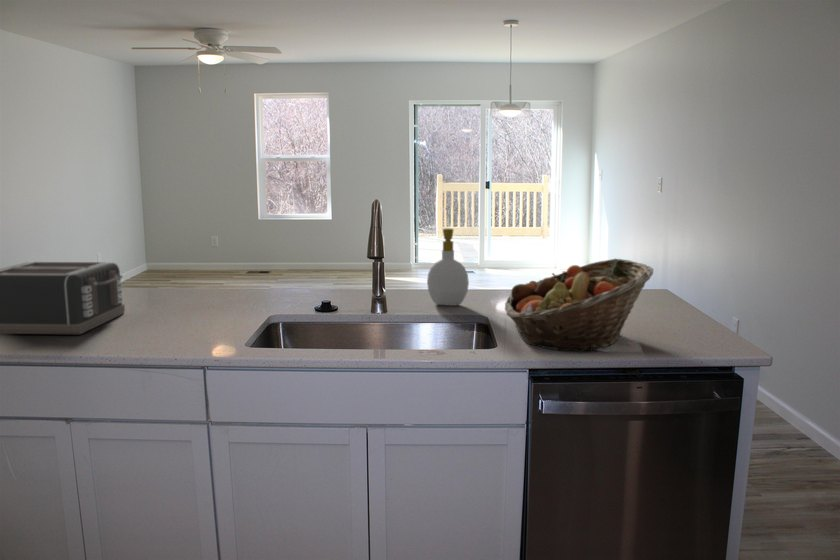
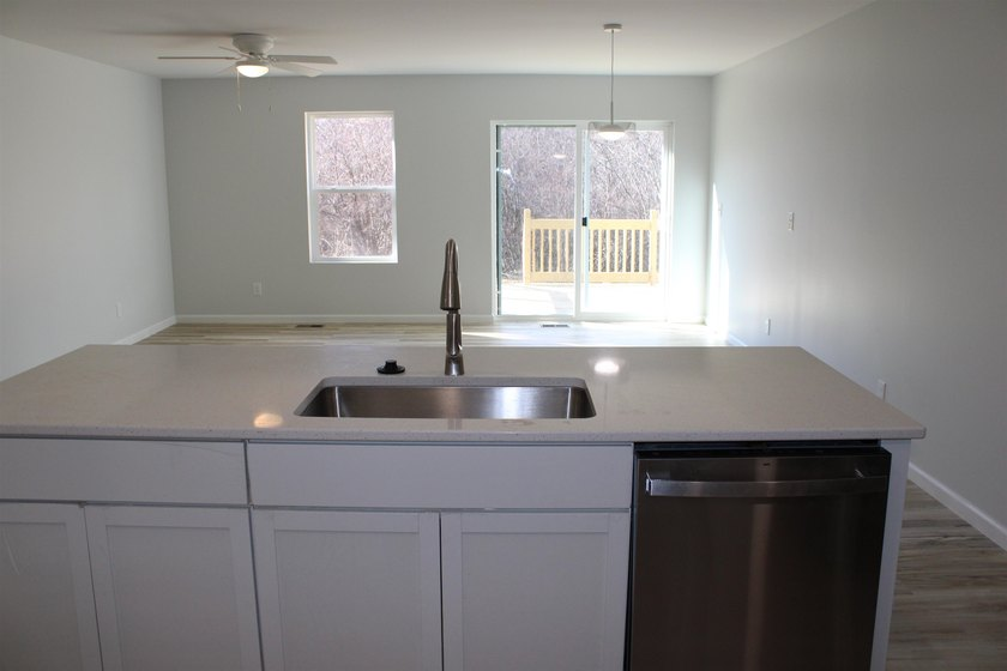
- soap bottle [426,227,470,307]
- fruit basket [504,258,654,353]
- toaster [0,261,126,335]
